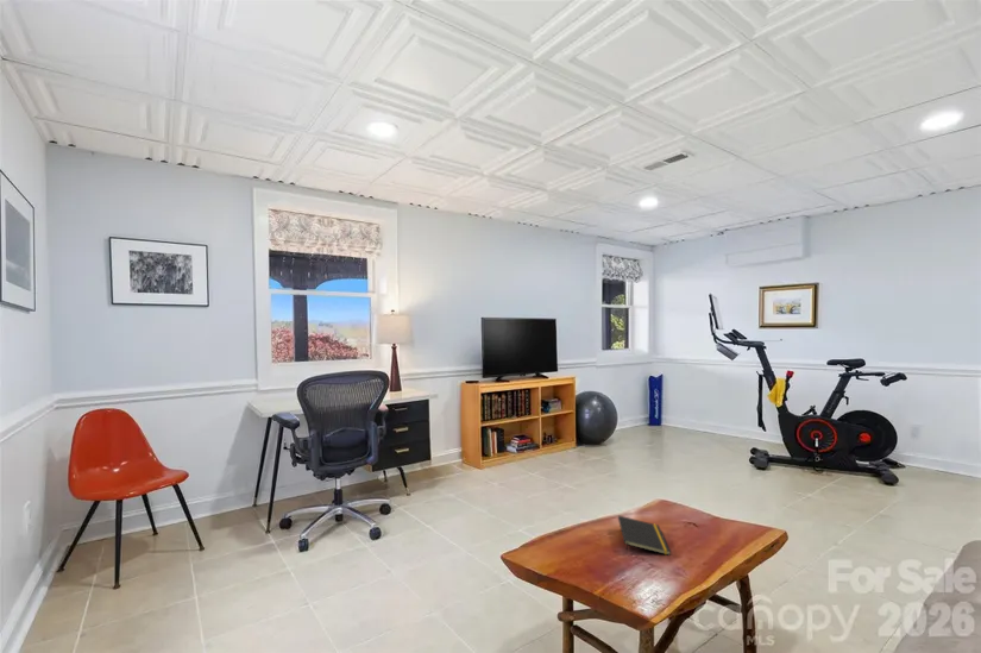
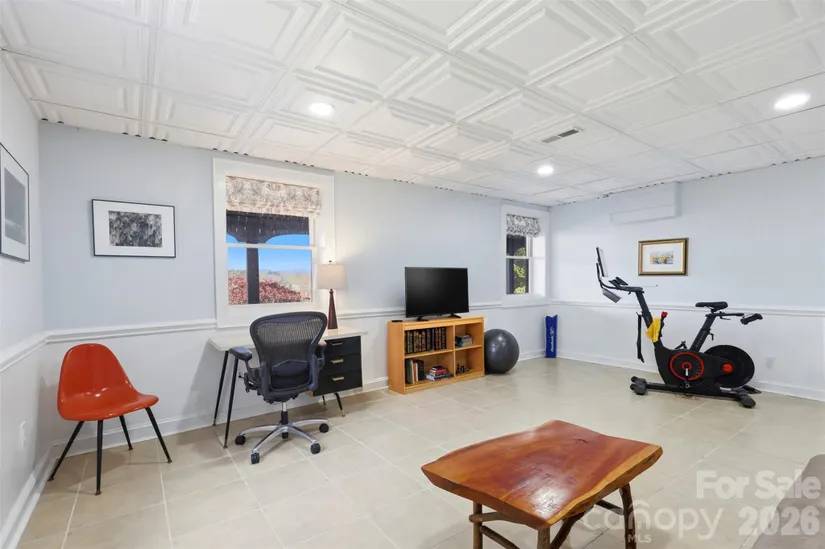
- notepad [617,515,672,557]
